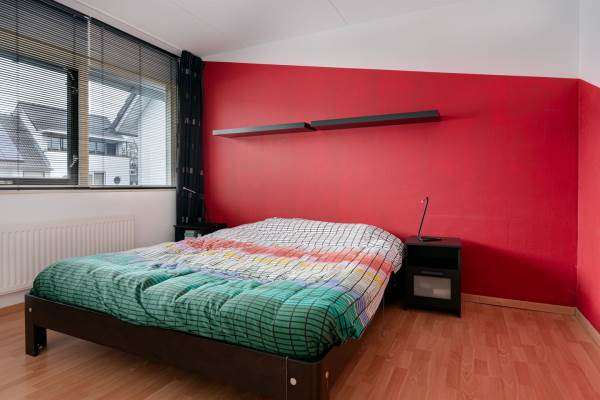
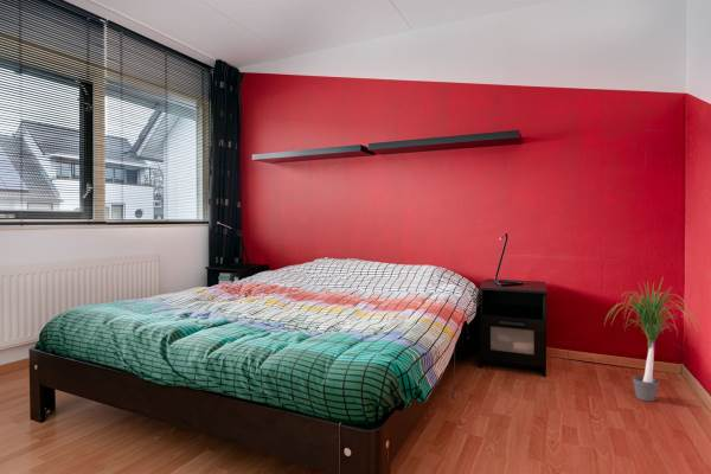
+ potted plant [603,277,703,402]
